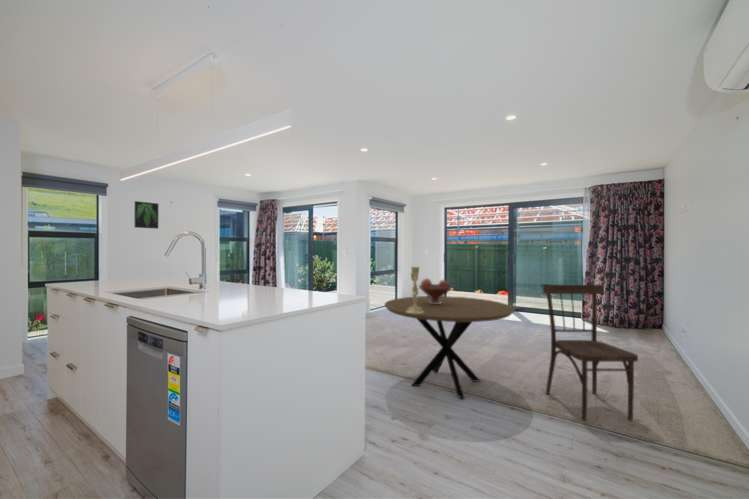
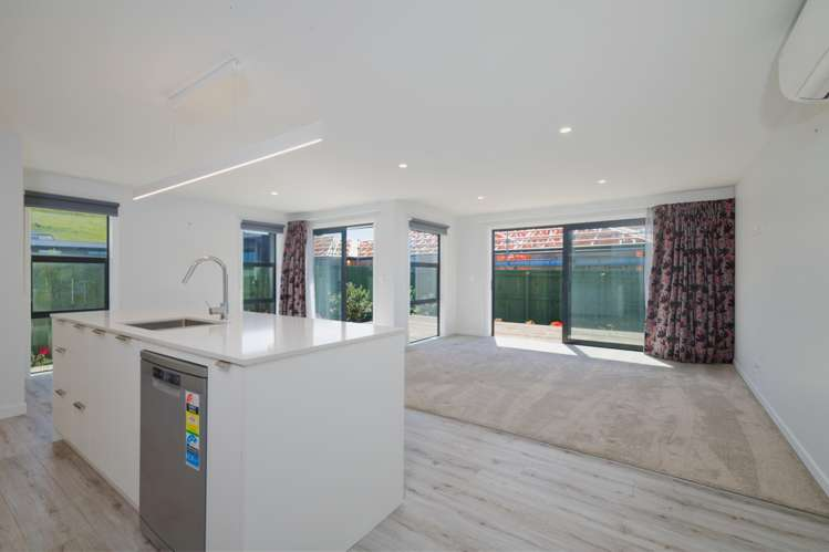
- dining chair [542,283,639,421]
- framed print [134,200,159,230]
- candlestick [406,266,424,314]
- fruit bowl [418,277,453,304]
- dining table [383,295,516,400]
